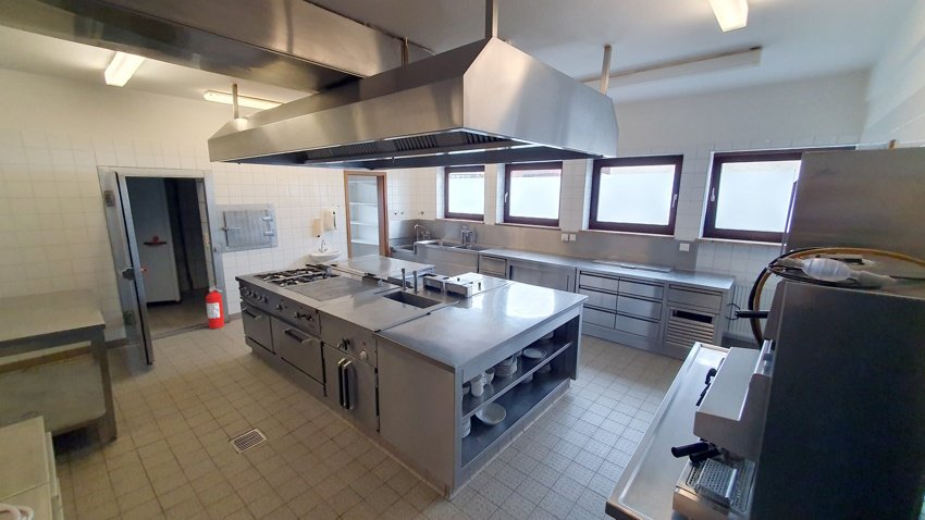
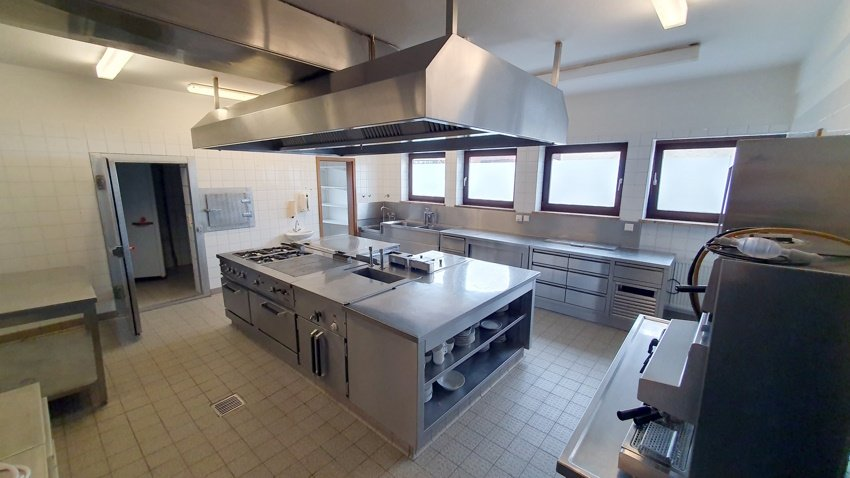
- fire extinguisher [203,284,225,330]
